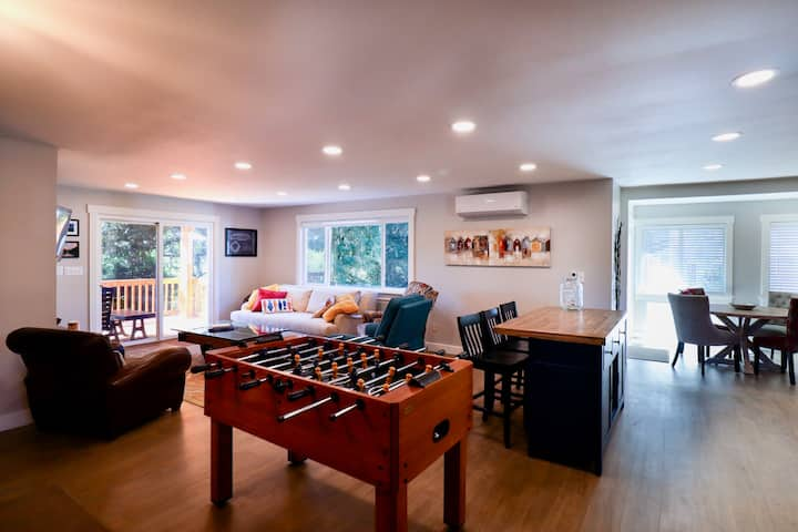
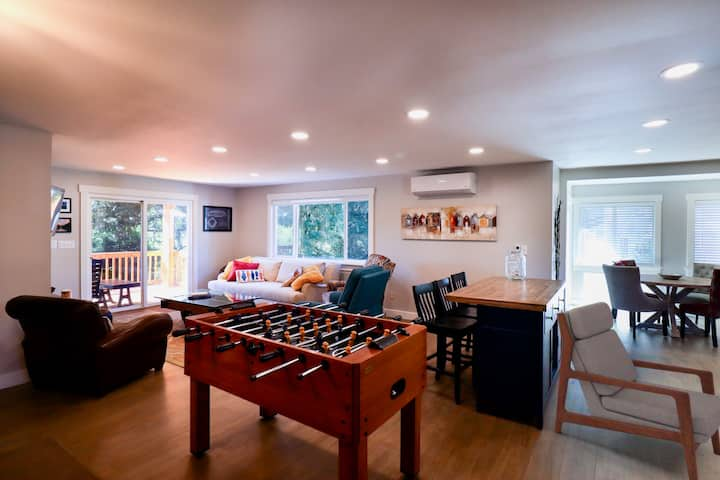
+ armchair [554,301,720,480]
